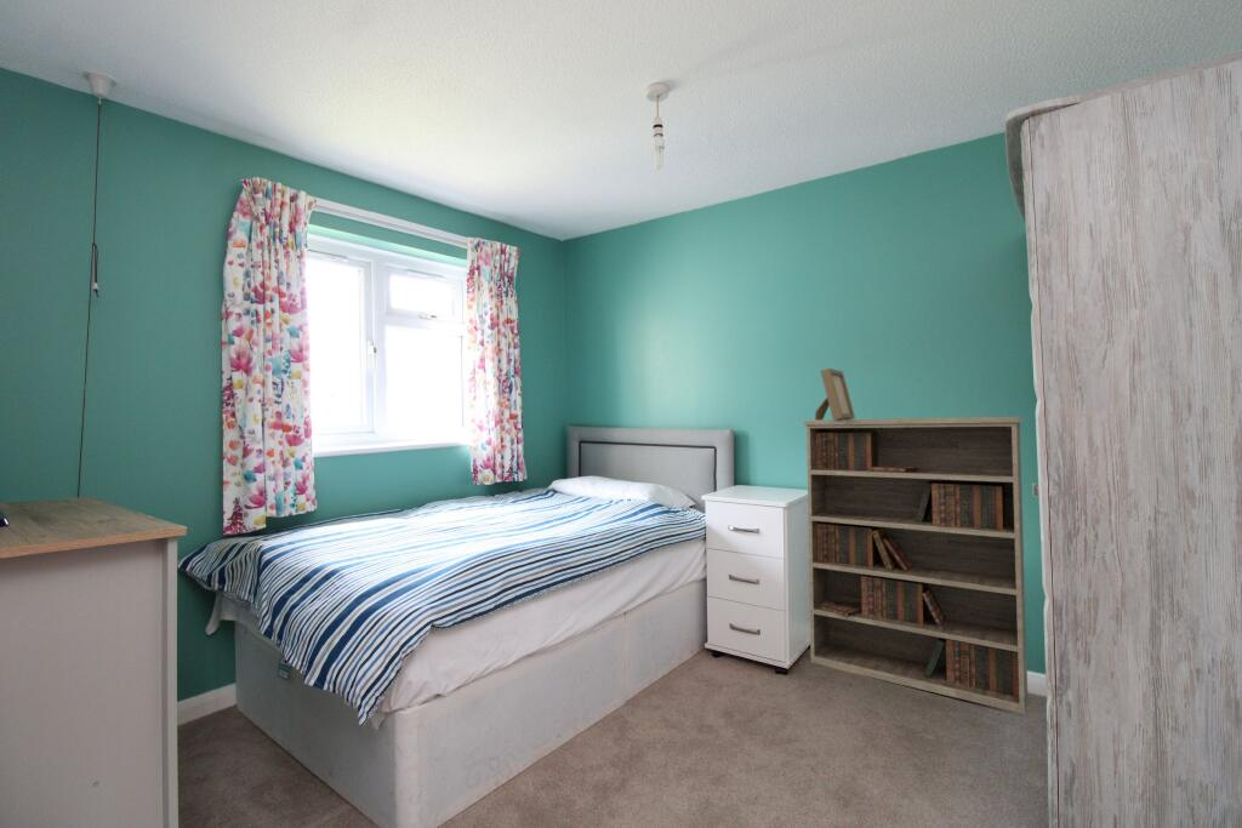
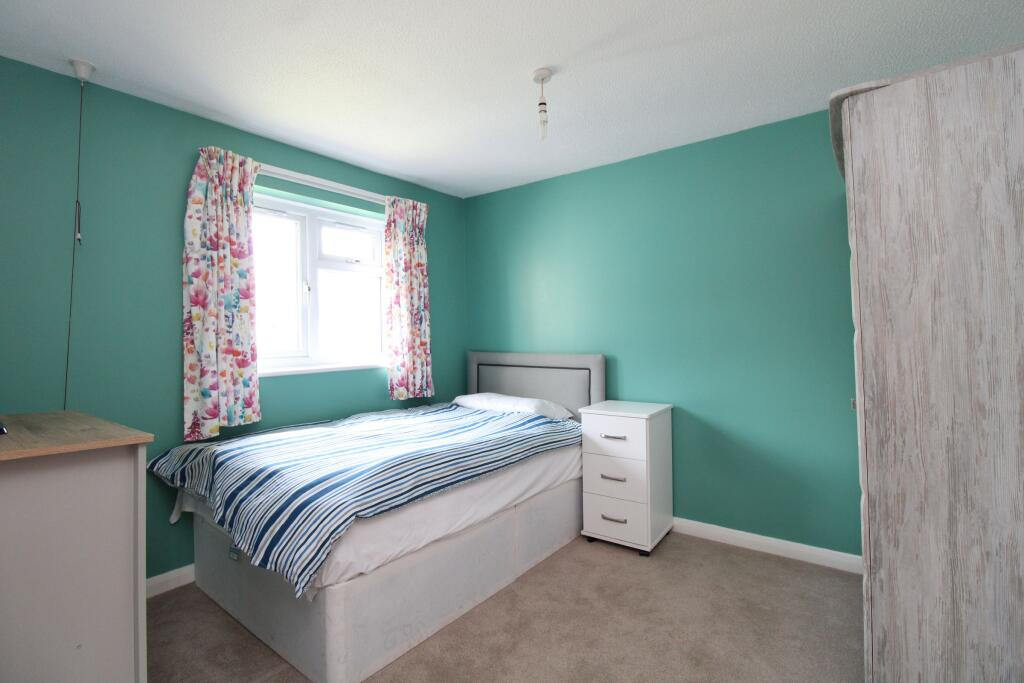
- photo frame [814,367,856,421]
- bookshelf [803,416,1029,715]
